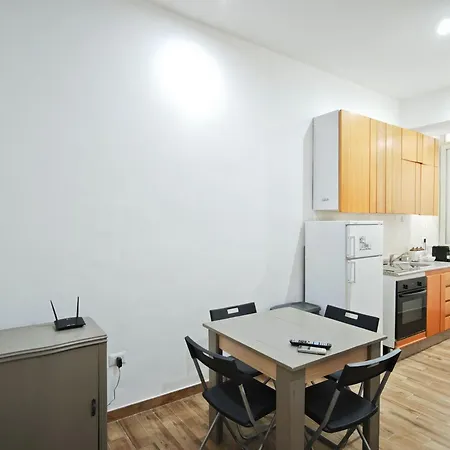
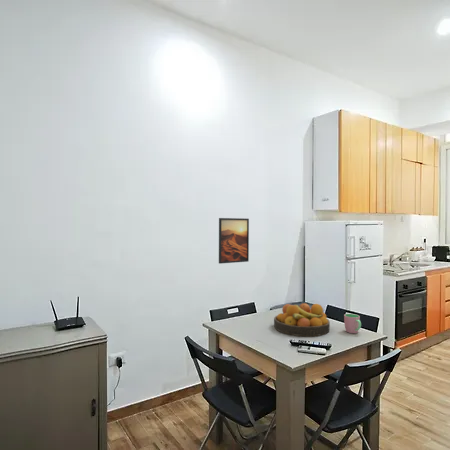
+ fruit bowl [273,302,331,337]
+ cup [343,313,362,334]
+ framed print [218,217,250,265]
